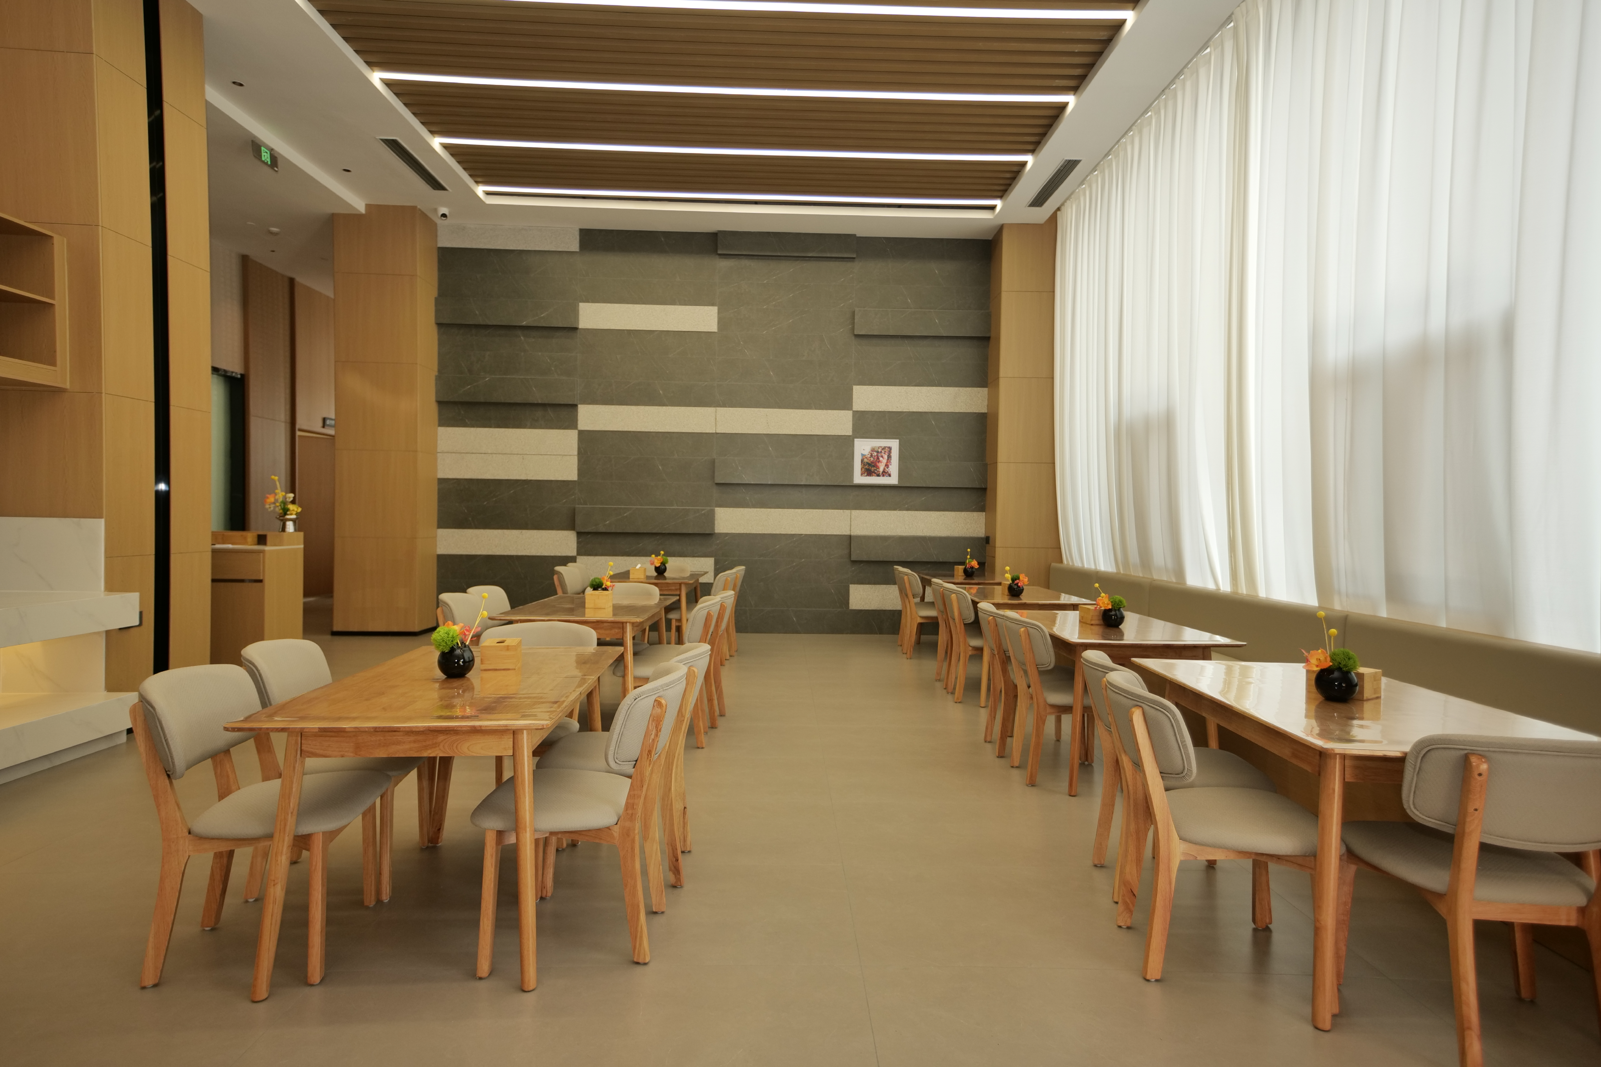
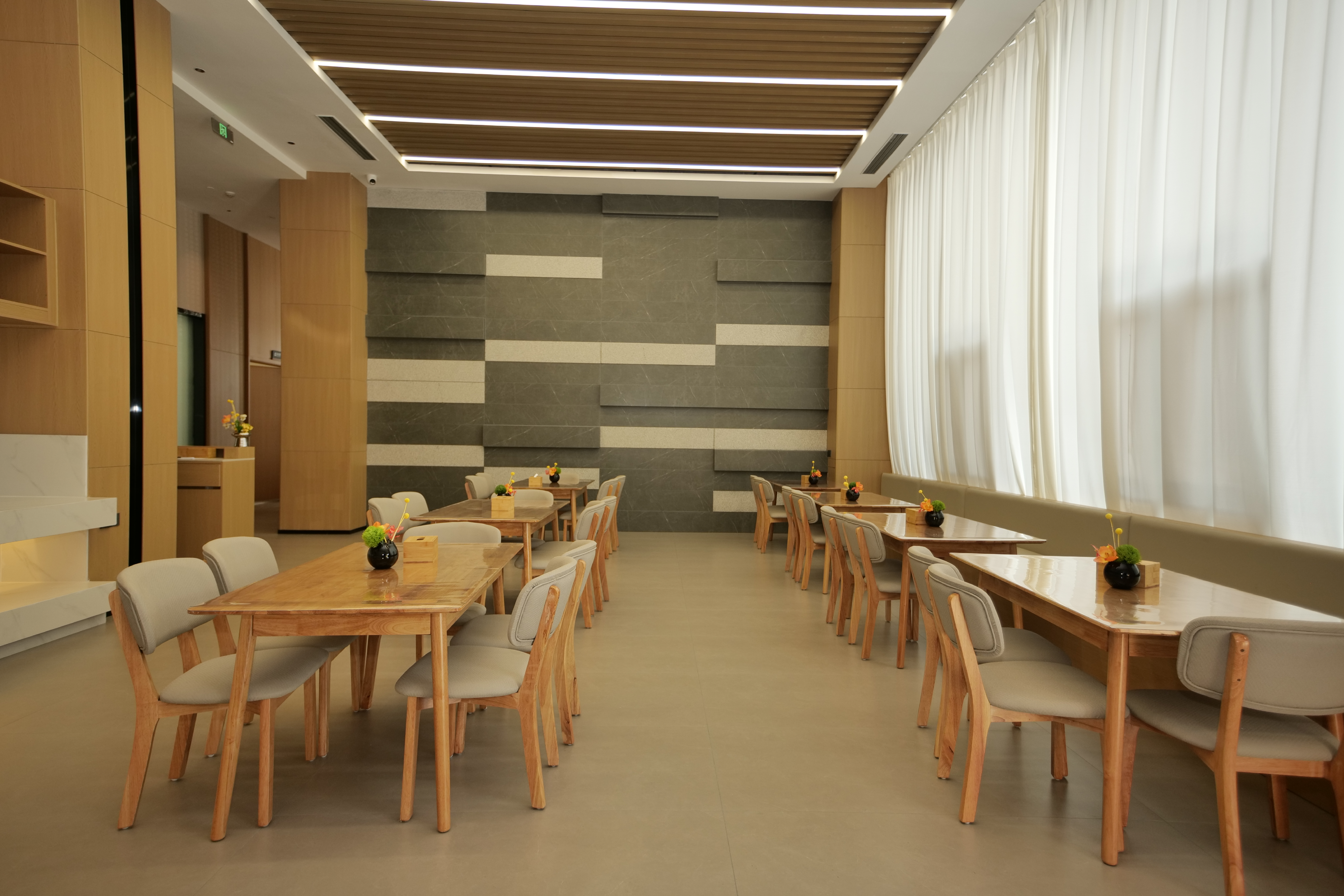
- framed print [853,438,899,485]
